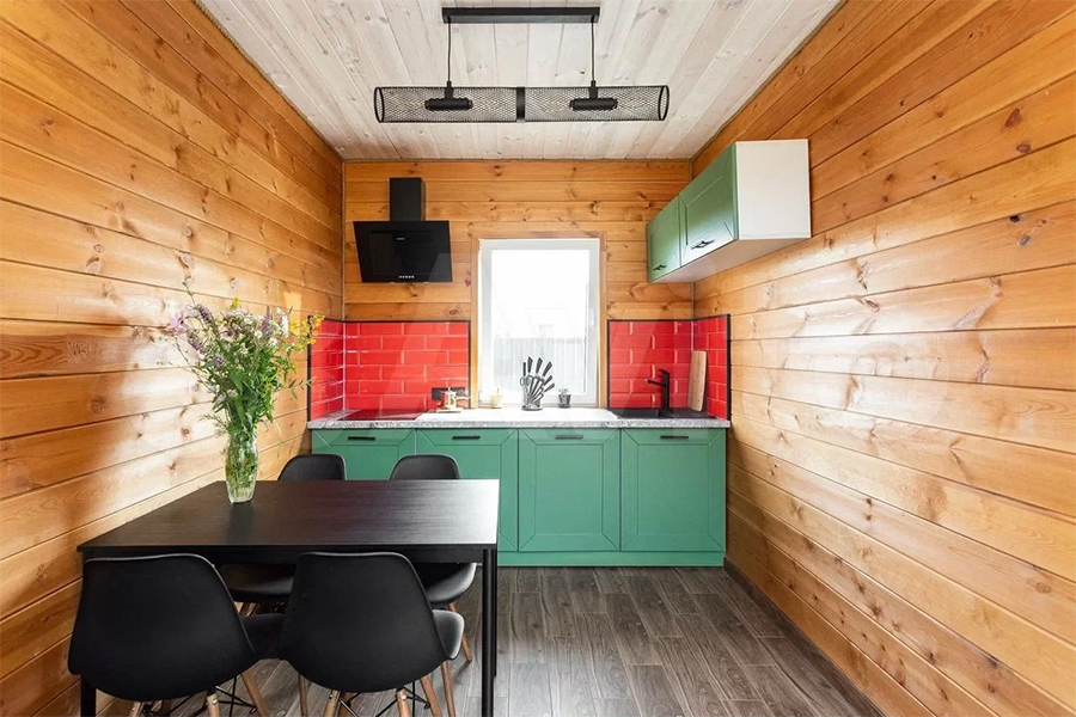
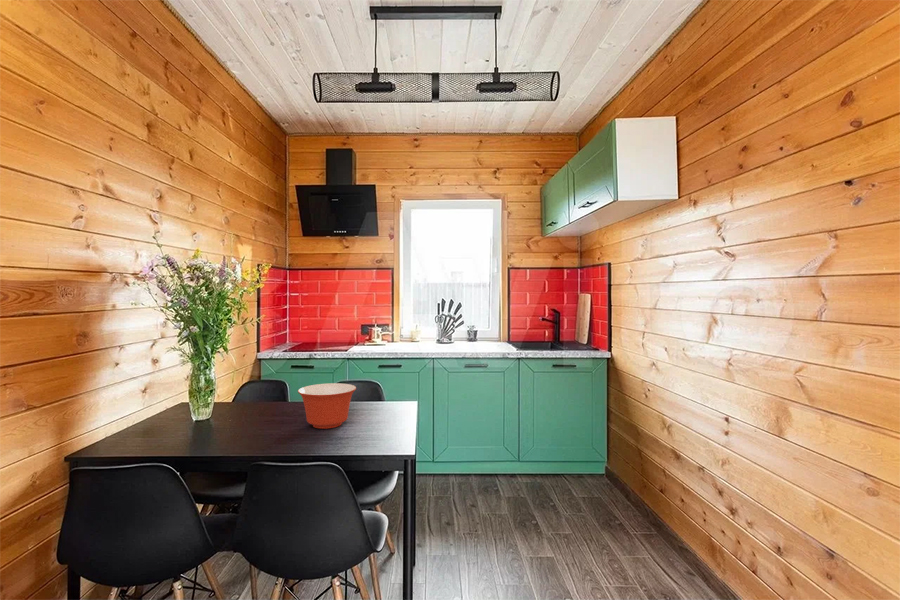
+ mixing bowl [297,382,357,430]
